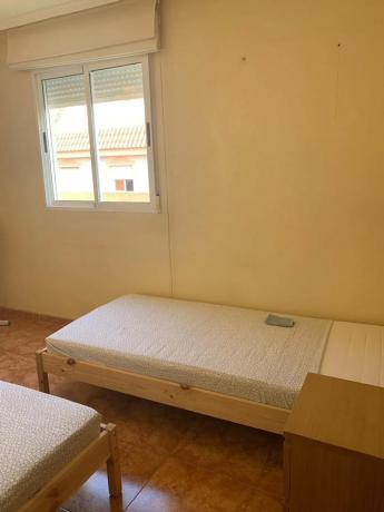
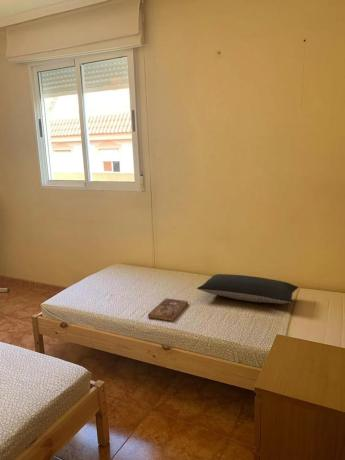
+ bible [147,297,189,322]
+ pillow [196,273,299,305]
